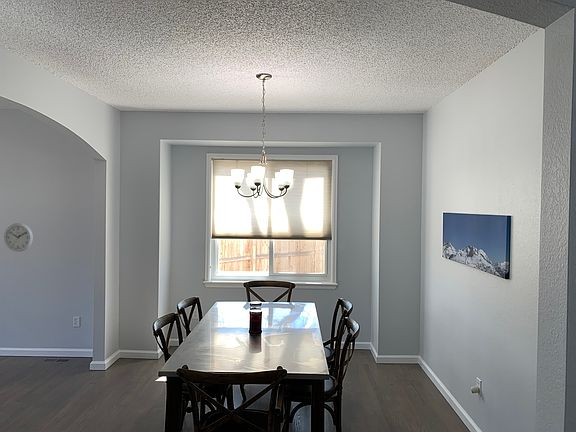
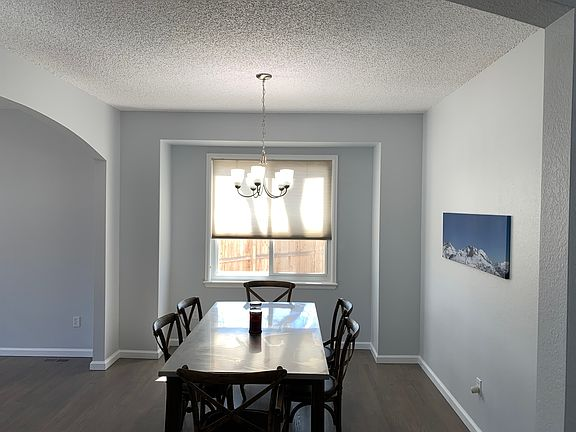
- wall clock [3,222,34,253]
